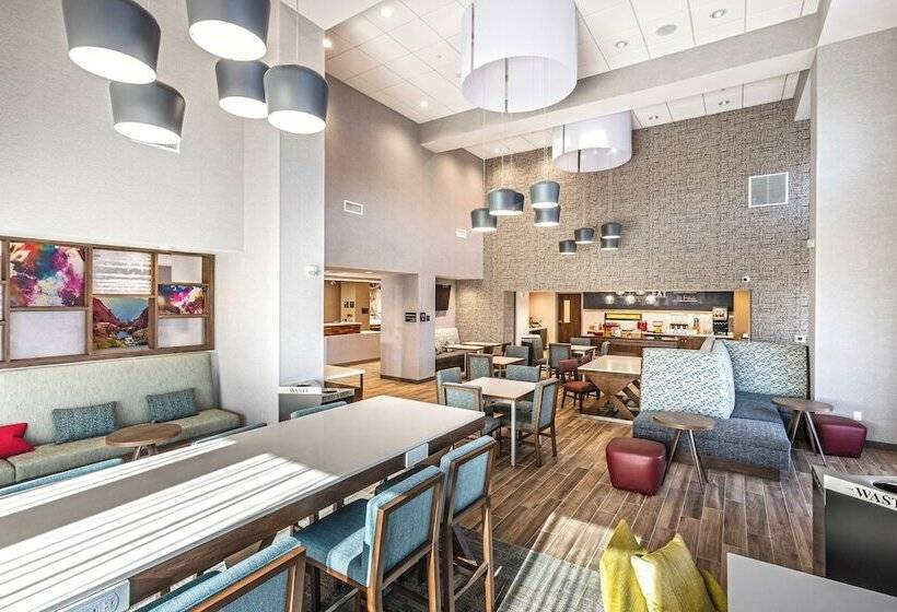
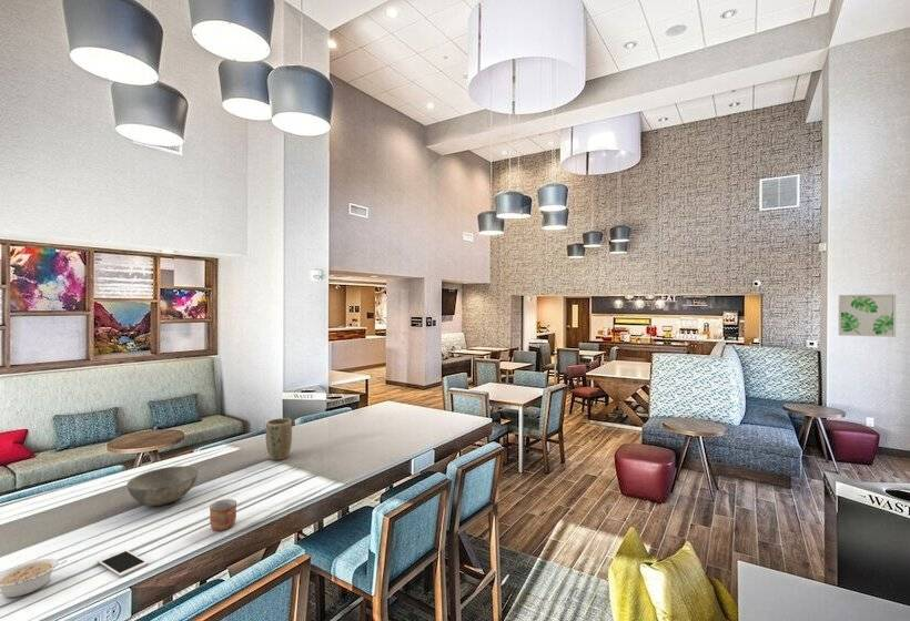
+ bowl [125,465,199,507]
+ wall art [838,293,897,338]
+ plant pot [265,417,293,461]
+ cell phone [97,548,150,578]
+ mug [209,498,237,532]
+ legume [0,558,69,599]
